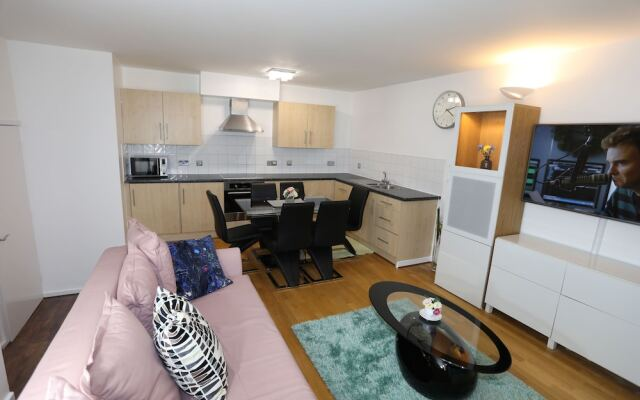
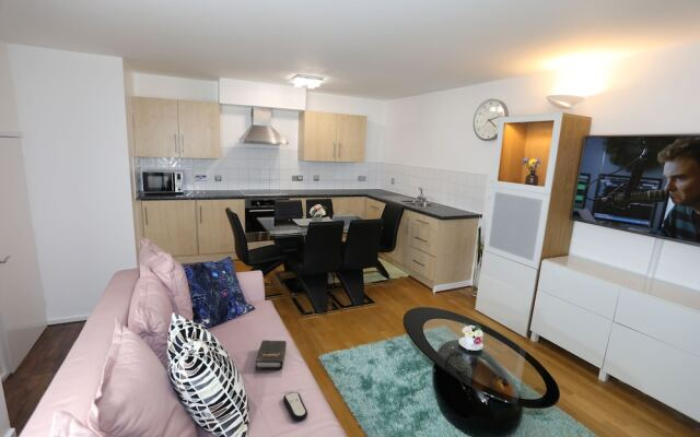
+ remote control [282,391,308,422]
+ hardback book [255,339,288,370]
